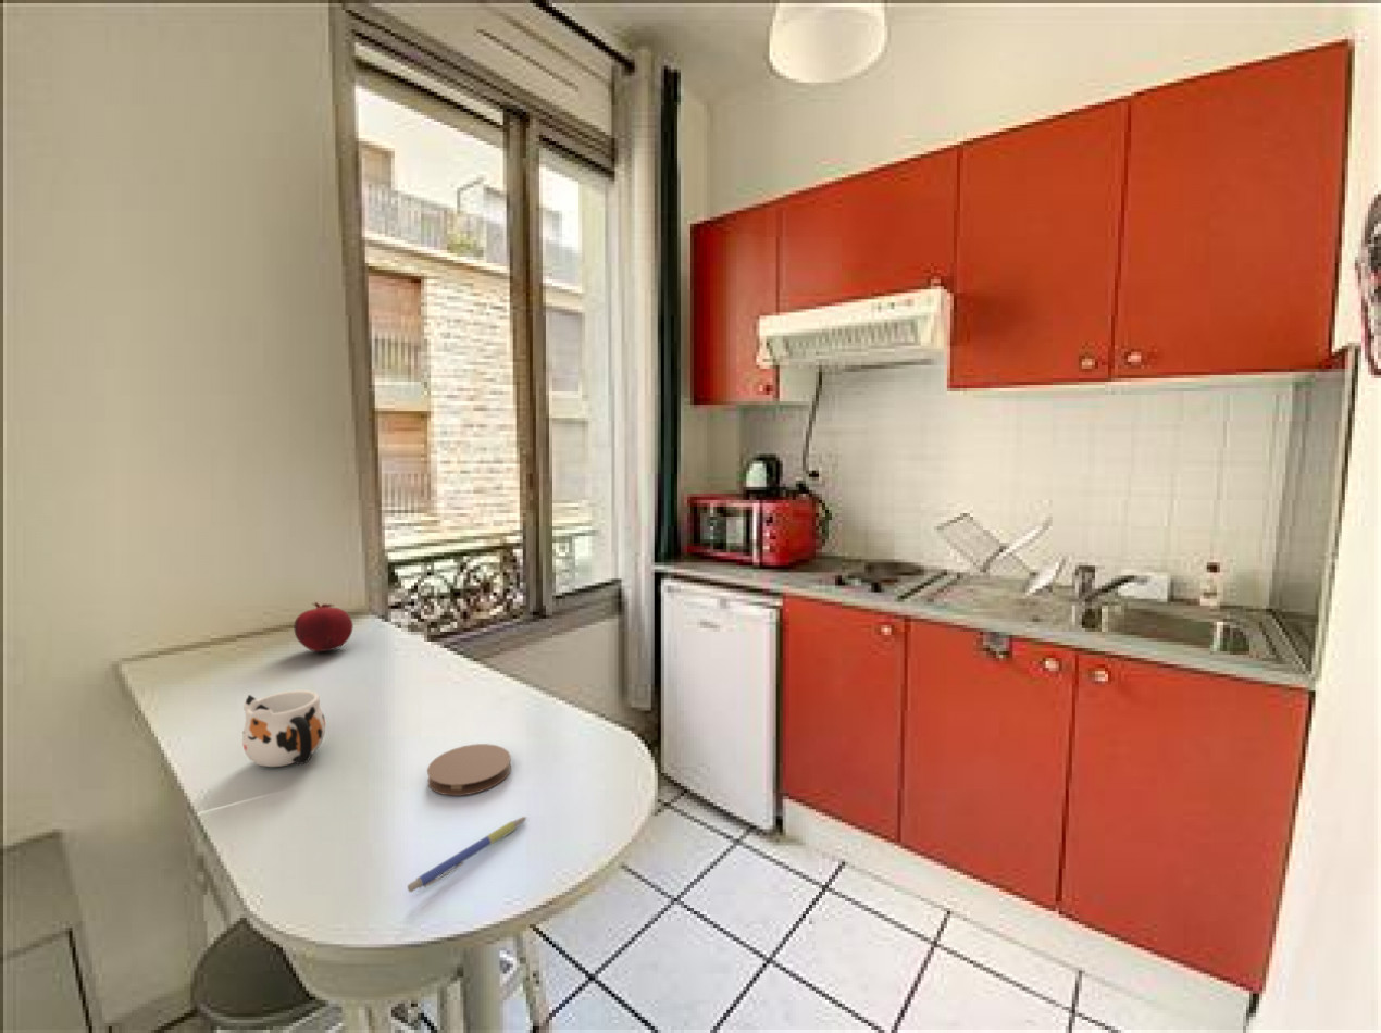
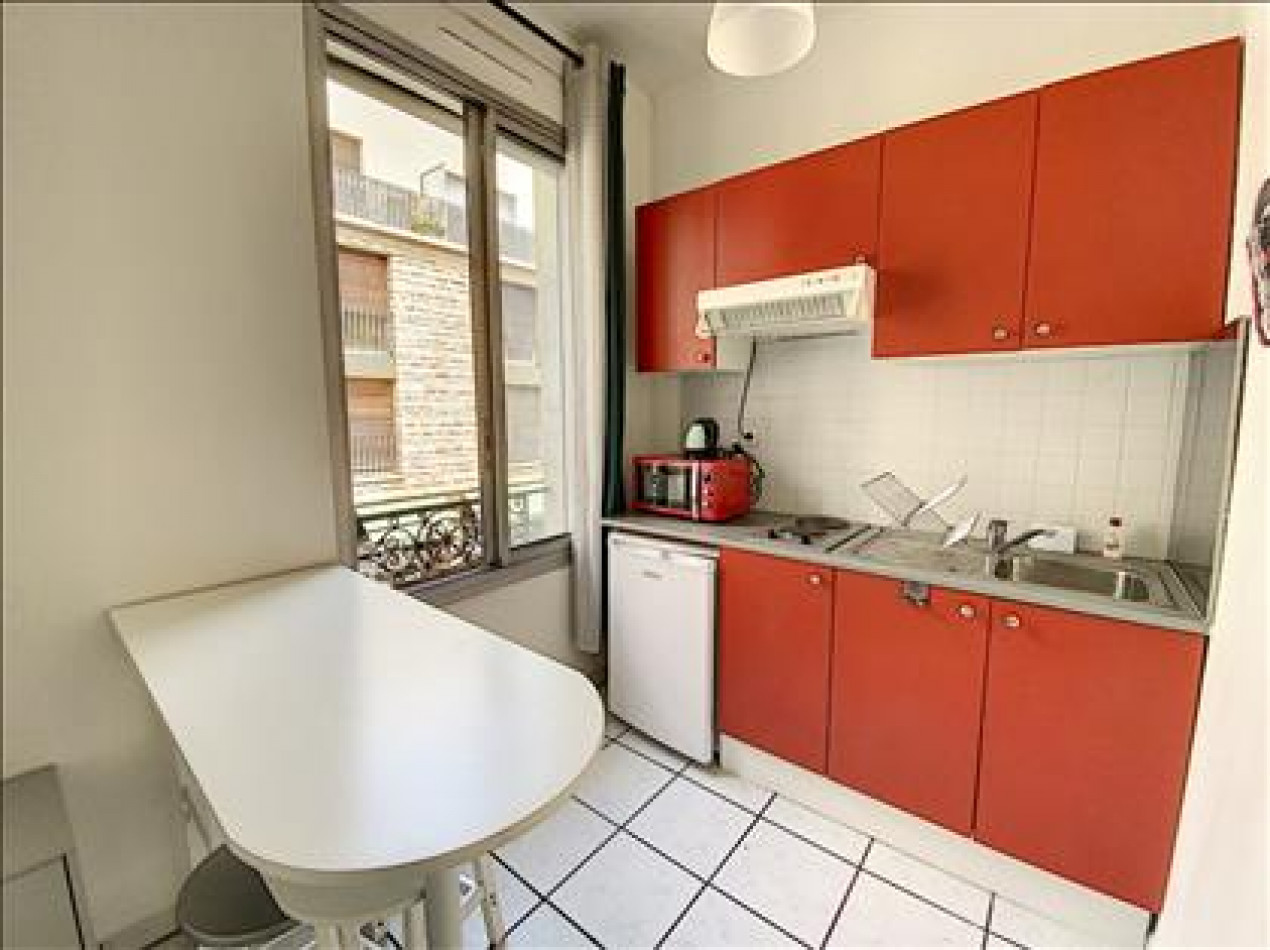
- fruit [293,601,354,652]
- mug [241,689,326,768]
- pen [407,816,527,894]
- coaster [426,743,512,797]
